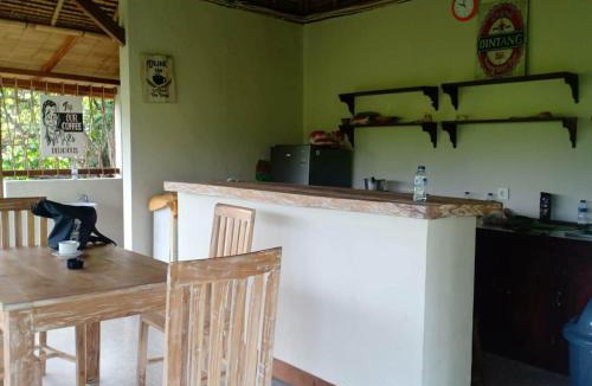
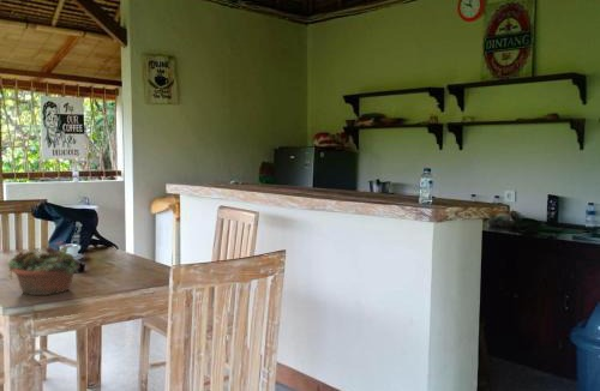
+ succulent planter [6,240,80,296]
